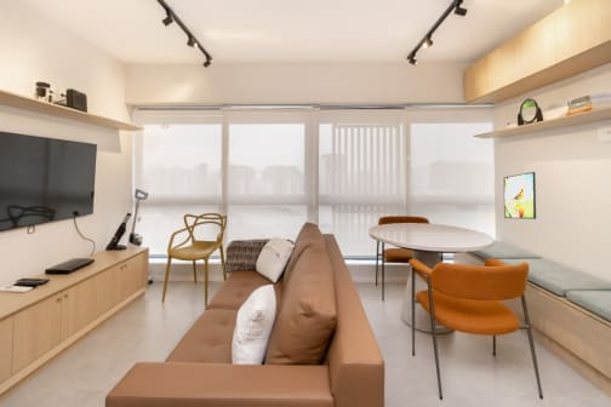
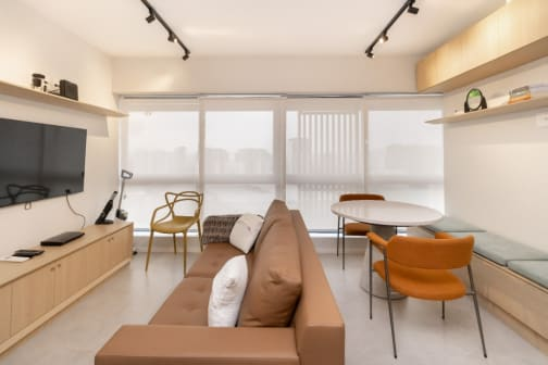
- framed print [502,171,537,220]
